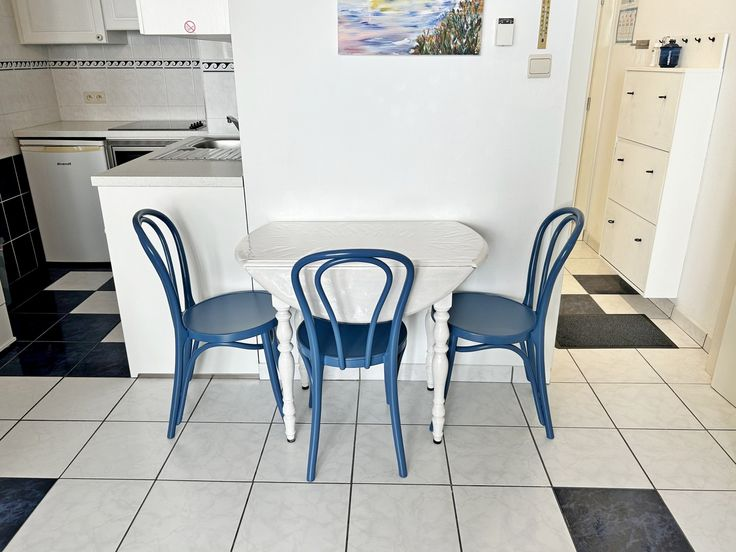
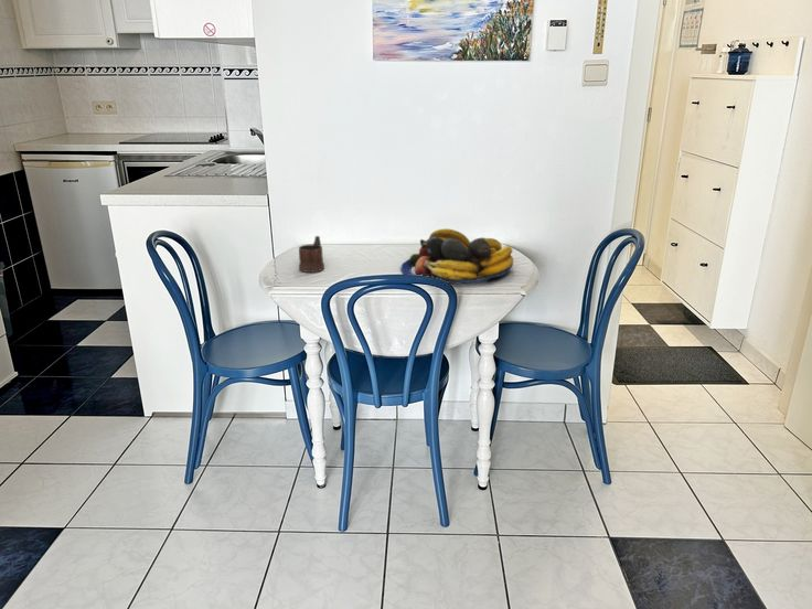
+ fruit bowl [400,227,514,285]
+ mug [298,235,325,274]
